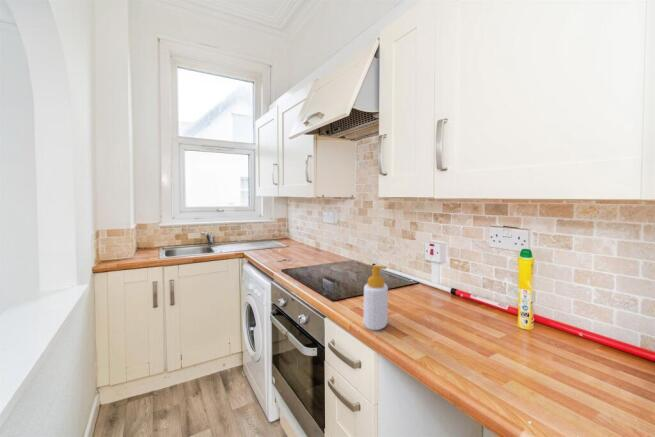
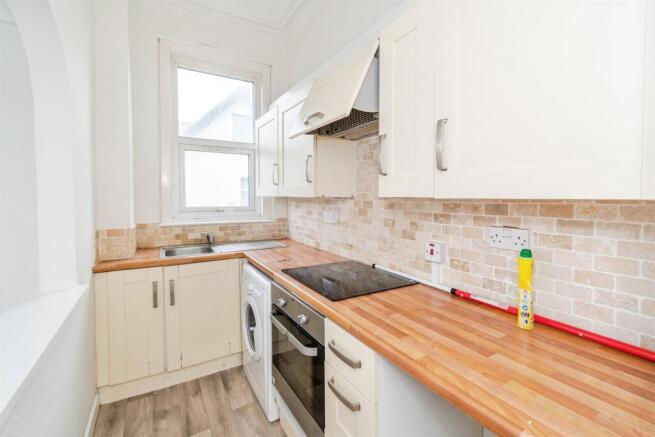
- soap bottle [363,264,389,331]
